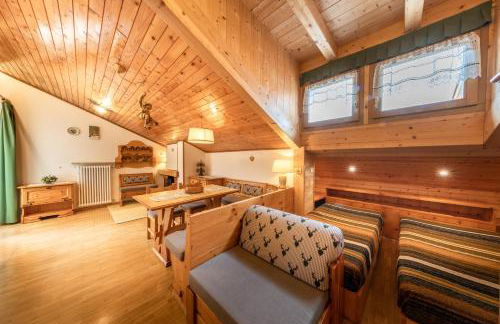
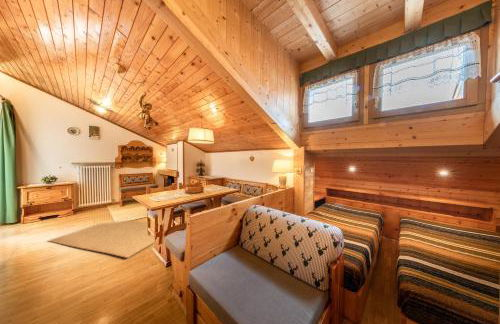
+ rug [47,219,156,259]
